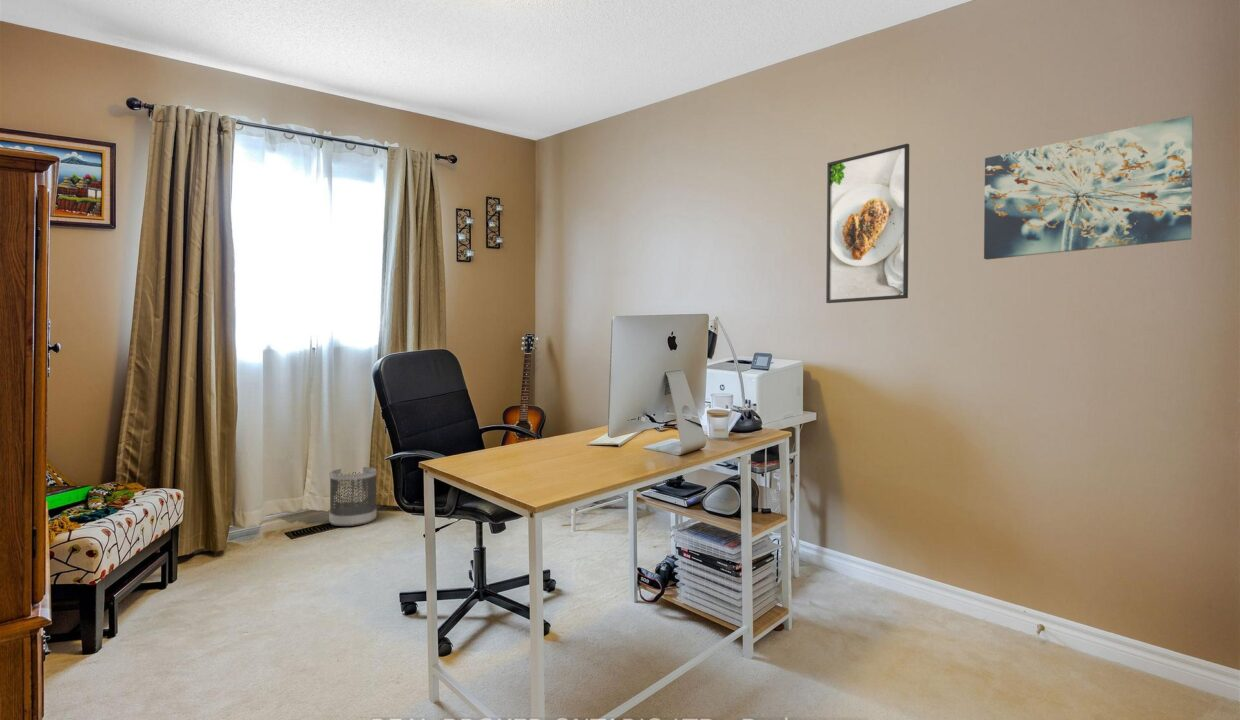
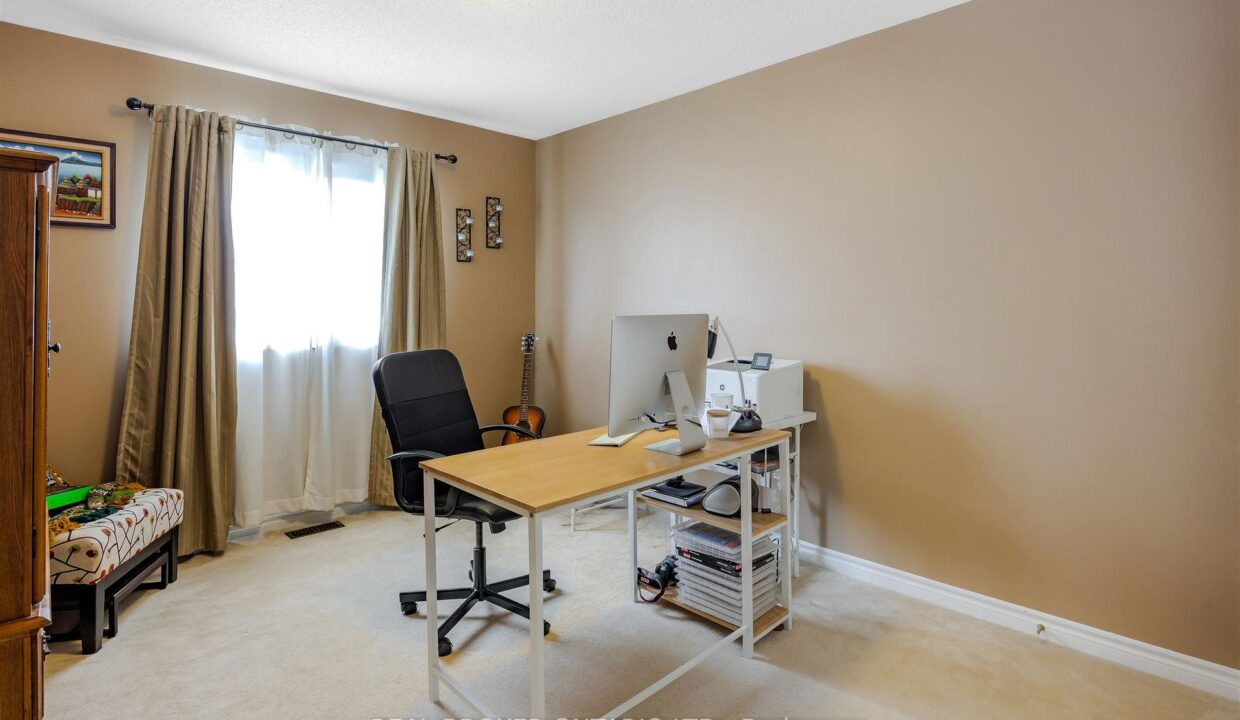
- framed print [825,143,910,304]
- wastebasket [328,466,378,527]
- wall art [983,114,1194,261]
